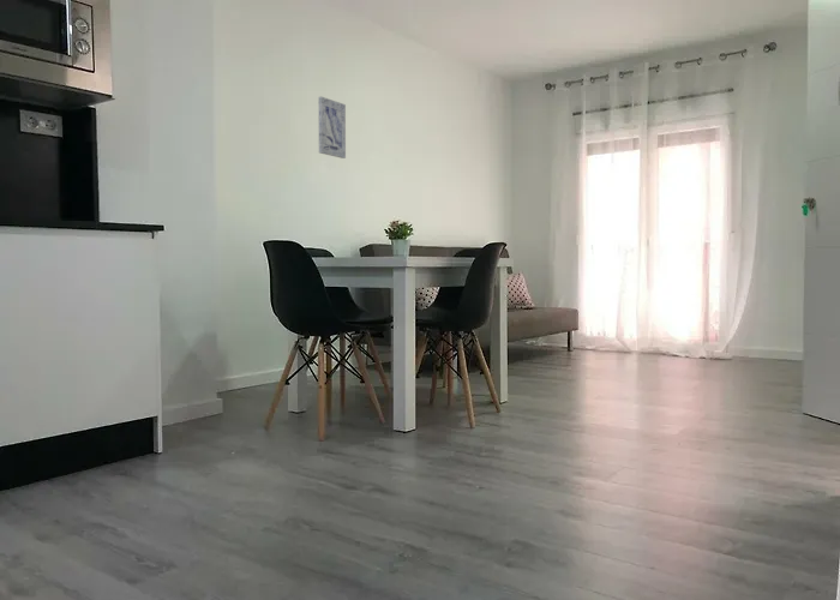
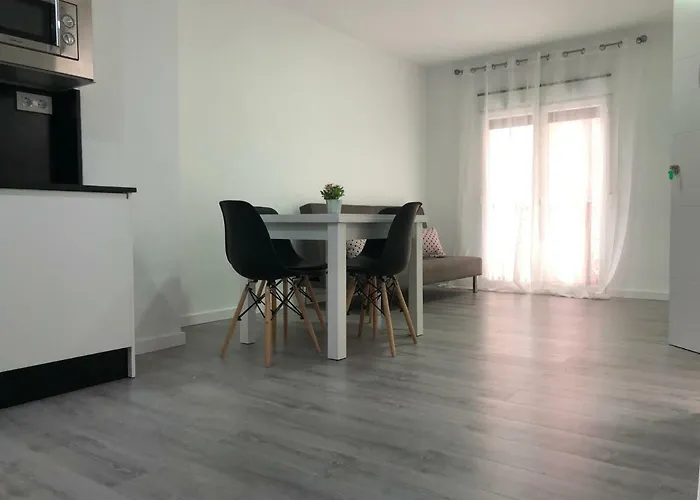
- wall art [318,95,347,160]
